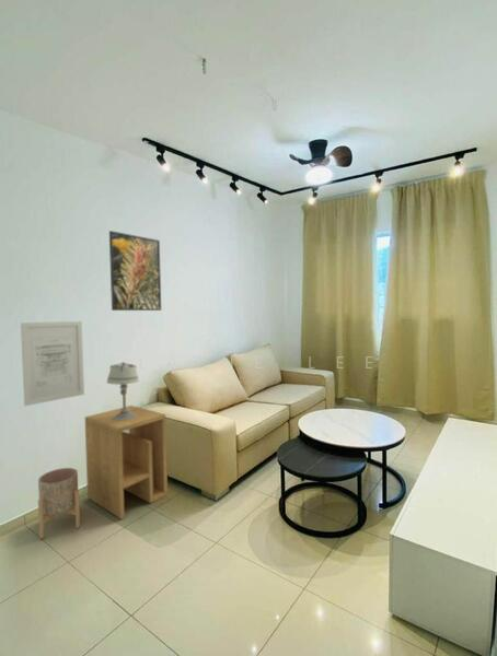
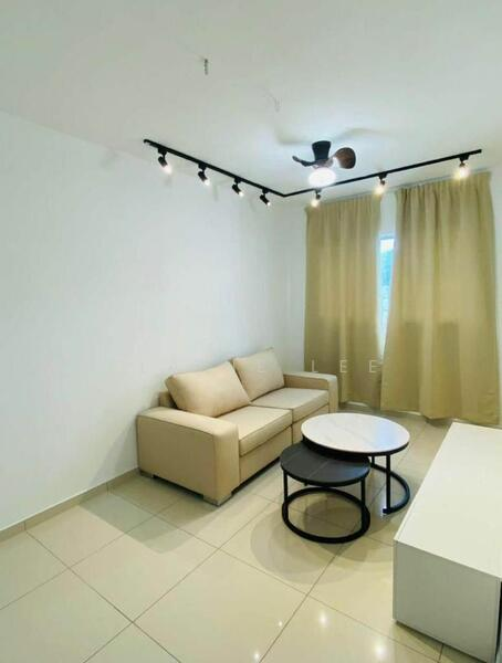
- table lamp [105,361,140,420]
- wall art [20,320,85,407]
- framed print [108,230,162,312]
- side table [83,405,169,520]
- planter [37,467,81,540]
